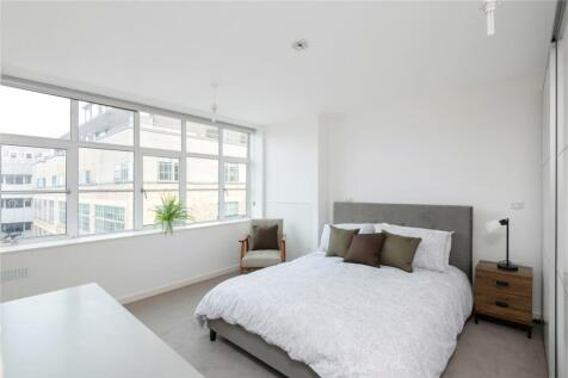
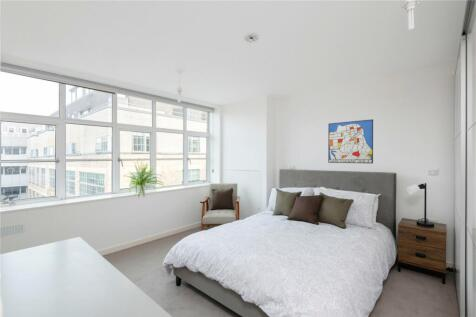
+ wall art [327,119,374,165]
